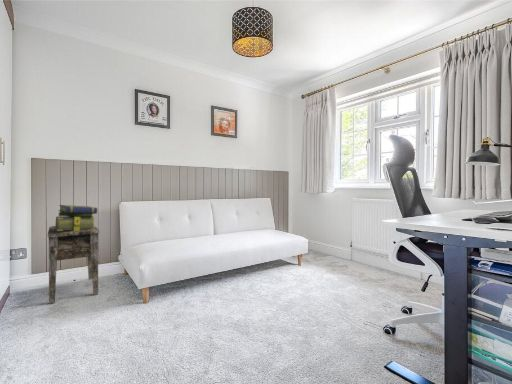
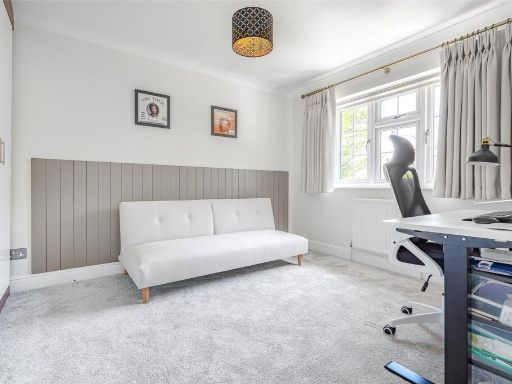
- side table [47,224,100,305]
- stack of books [55,204,98,231]
